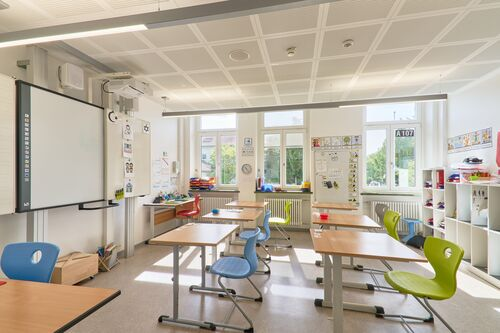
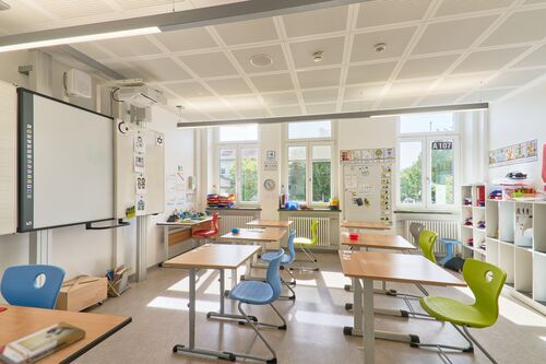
+ book [0,320,87,364]
